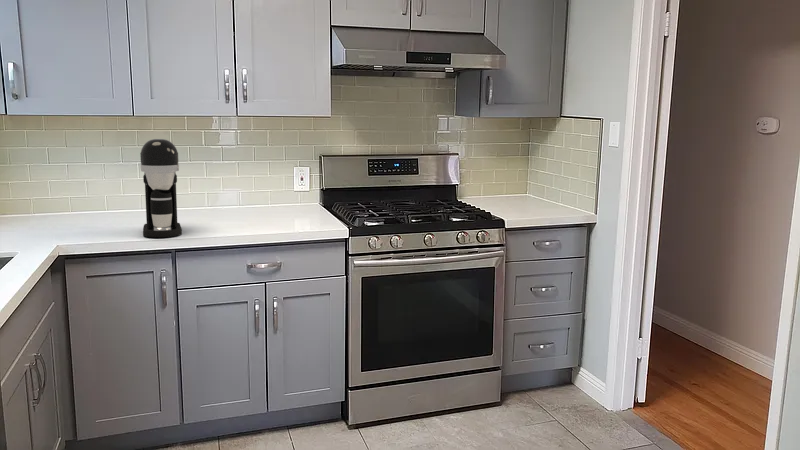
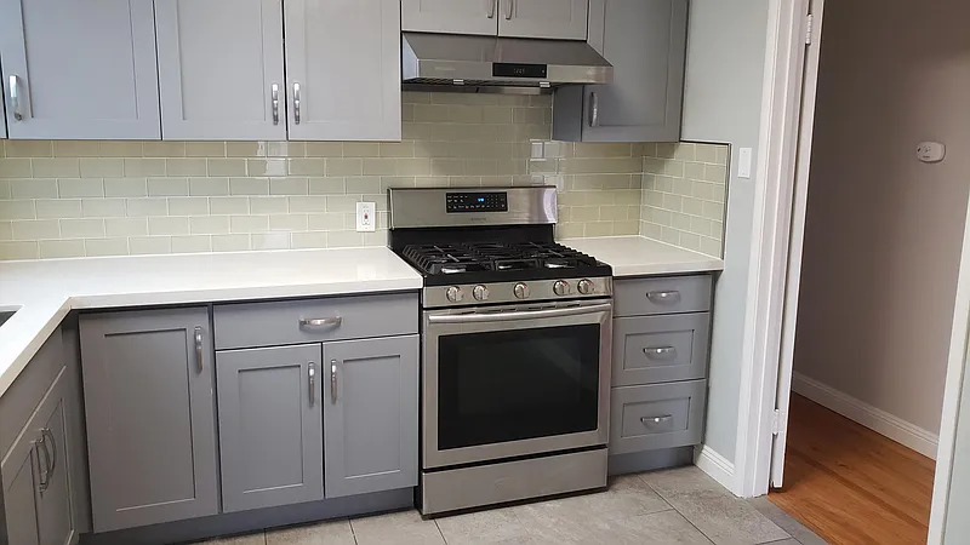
- coffee maker [139,138,183,238]
